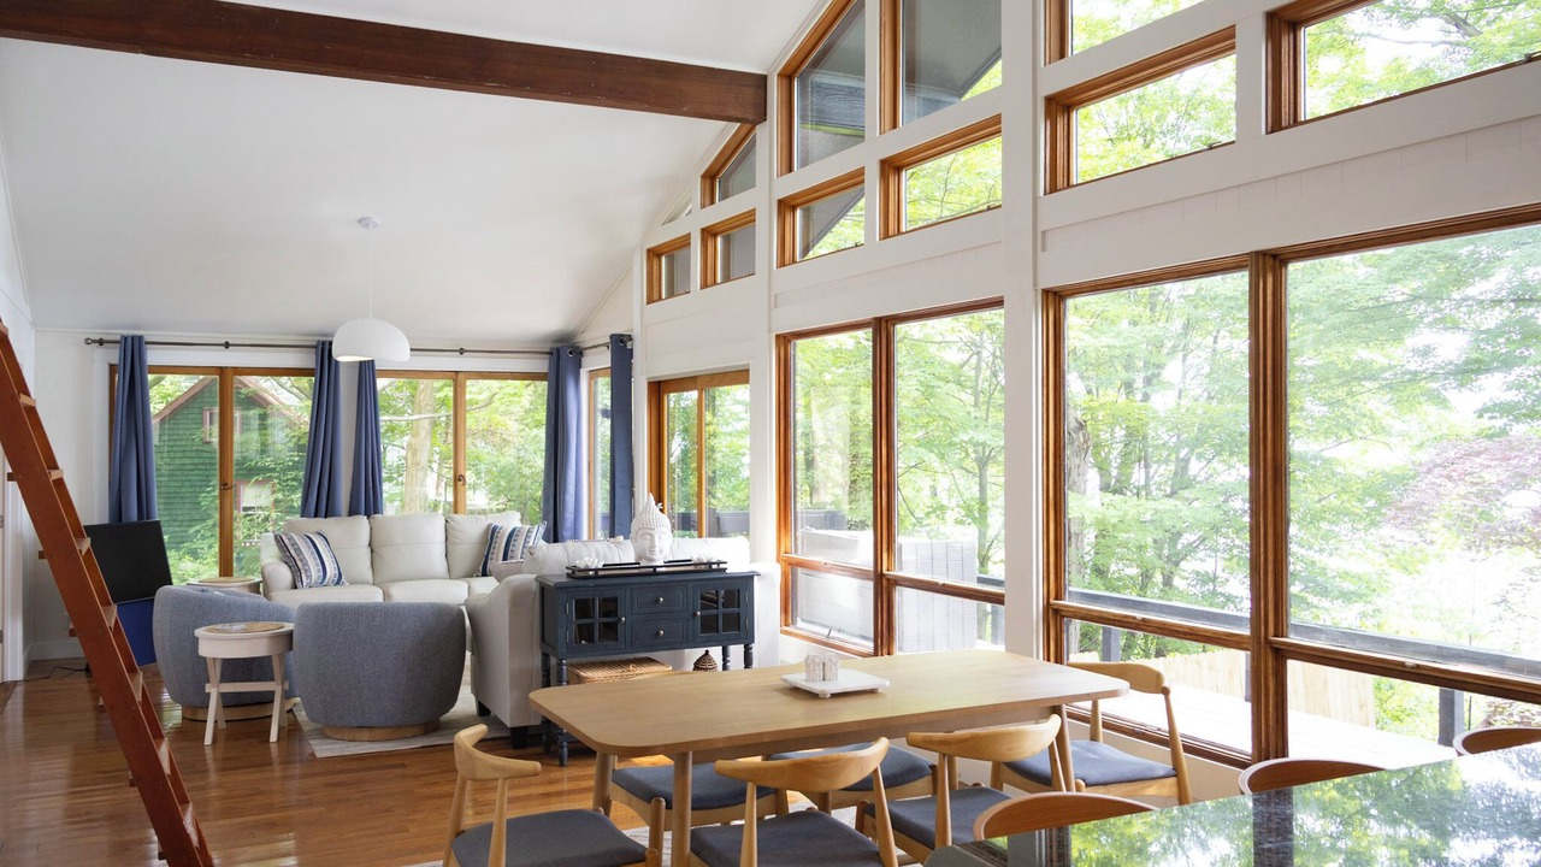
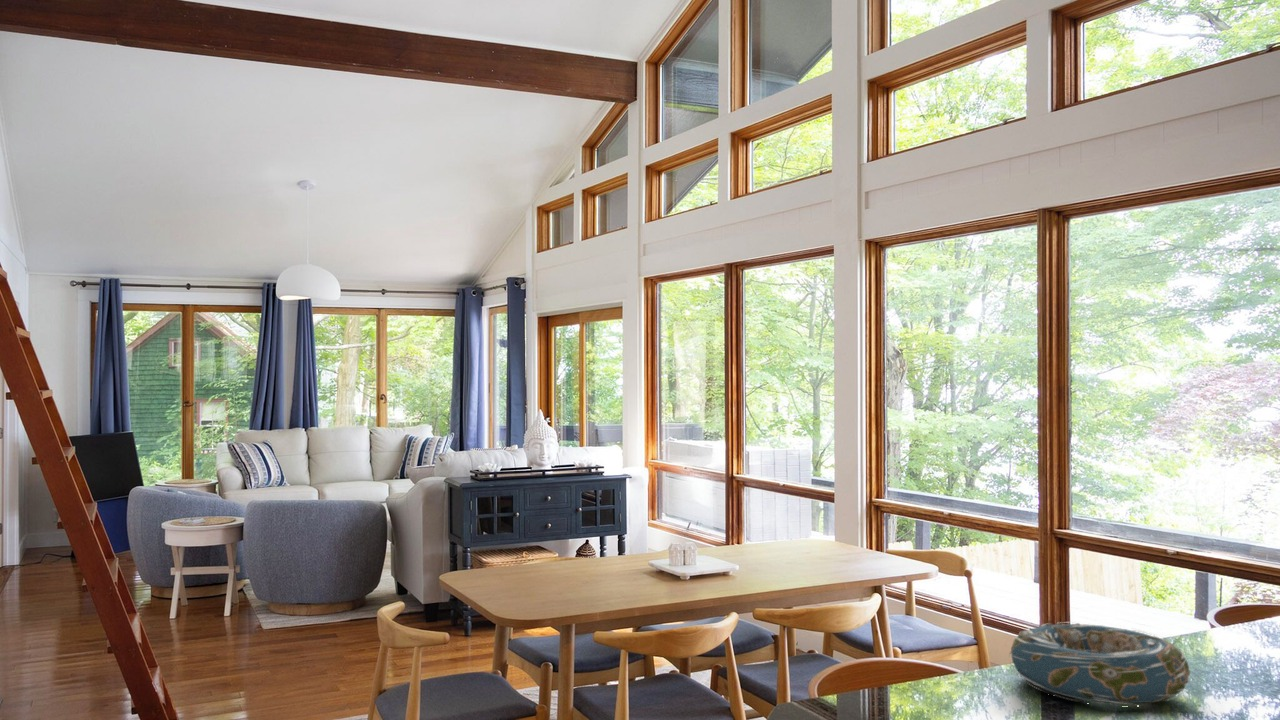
+ decorative bowl [1008,621,1192,707]
